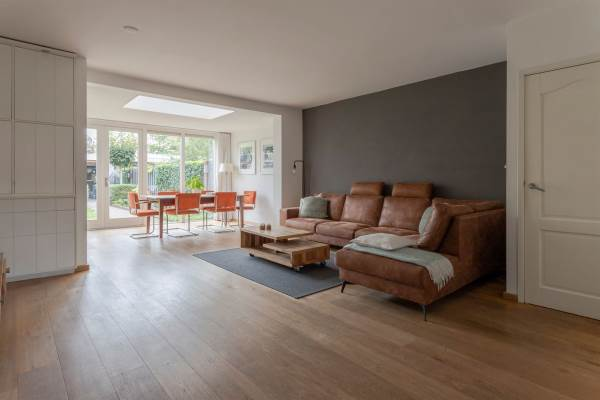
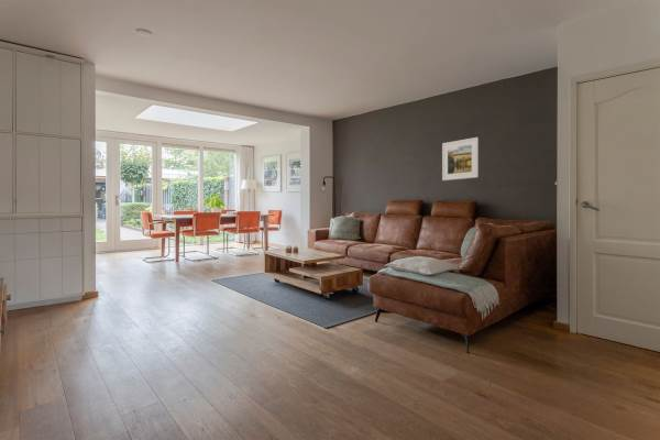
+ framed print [441,136,480,182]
